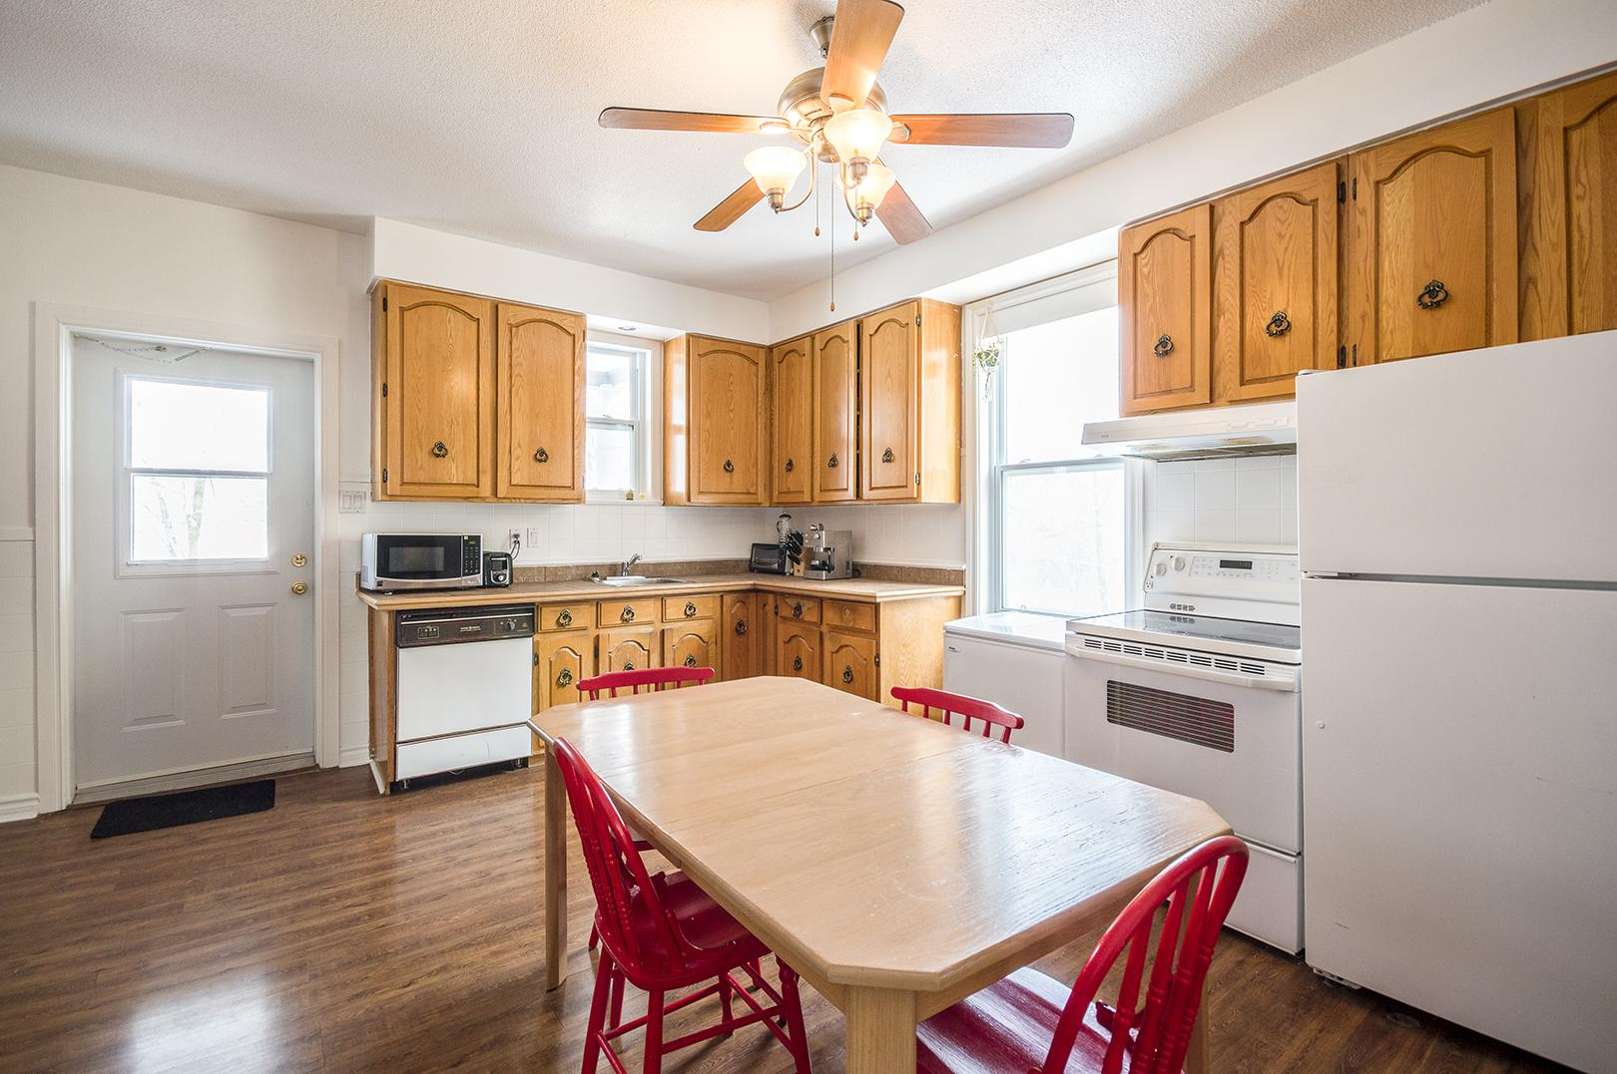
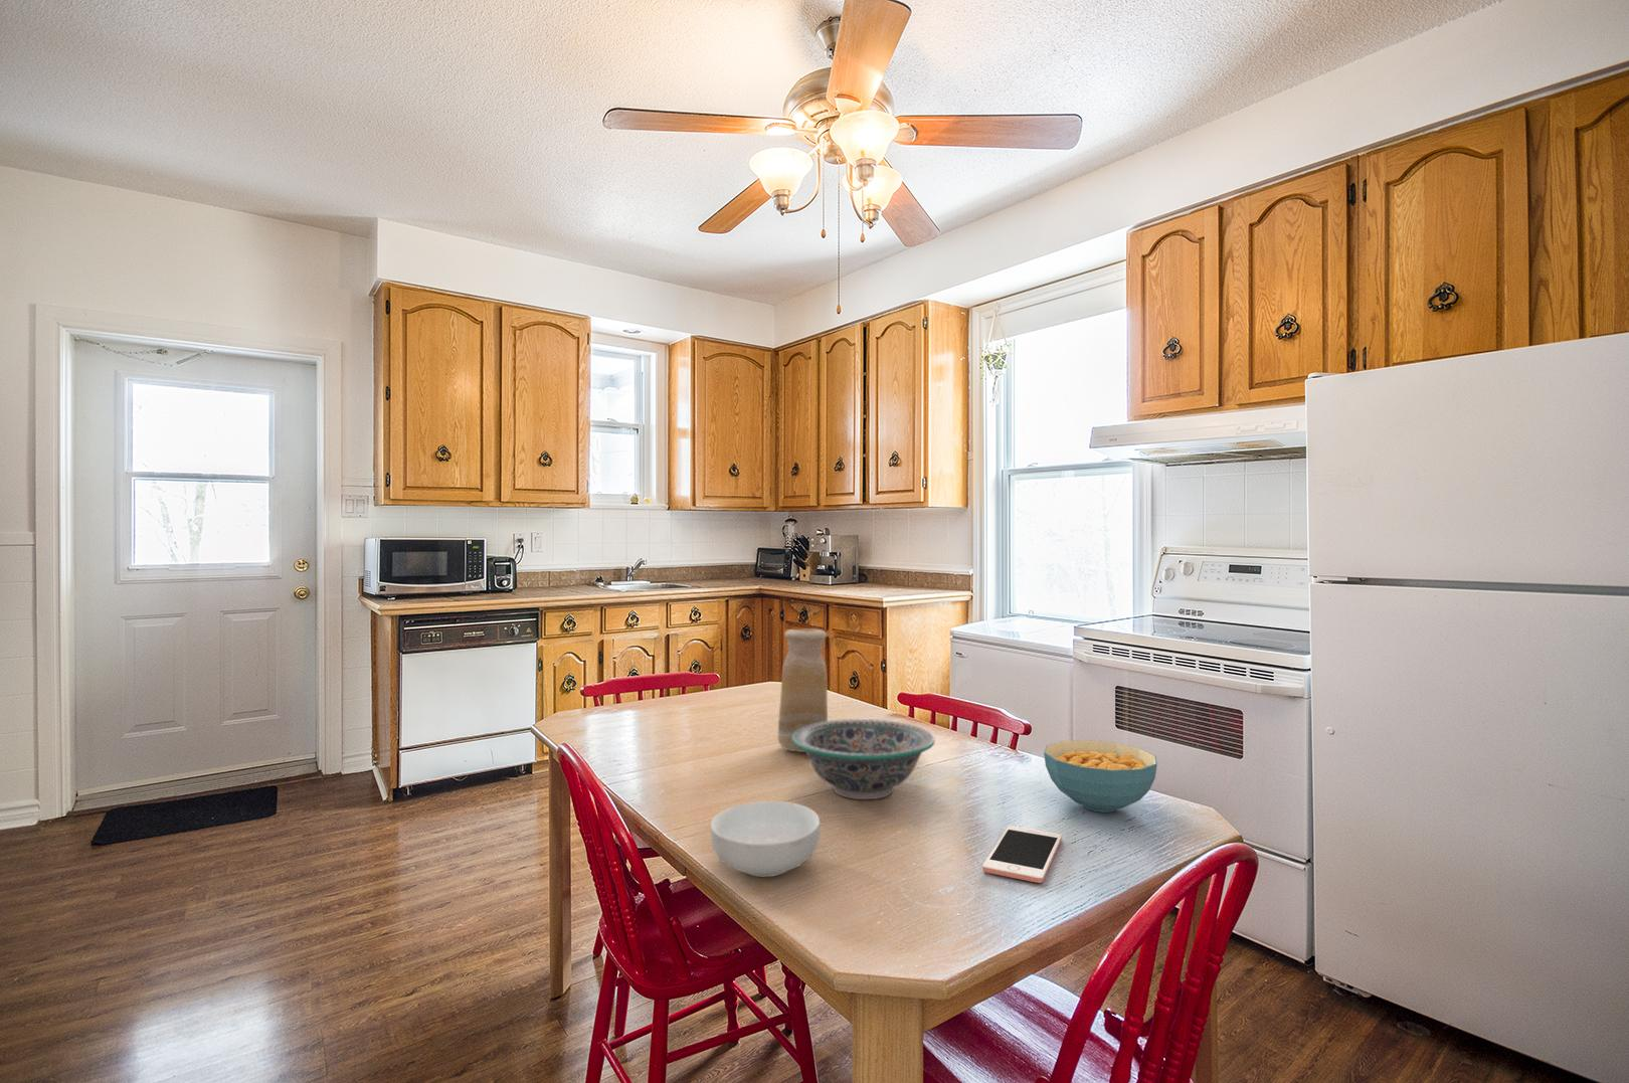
+ cereal bowl [709,800,822,878]
+ cereal bowl [1043,739,1159,813]
+ vase [777,627,829,753]
+ decorative bowl [793,718,937,800]
+ cell phone [981,824,1063,884]
